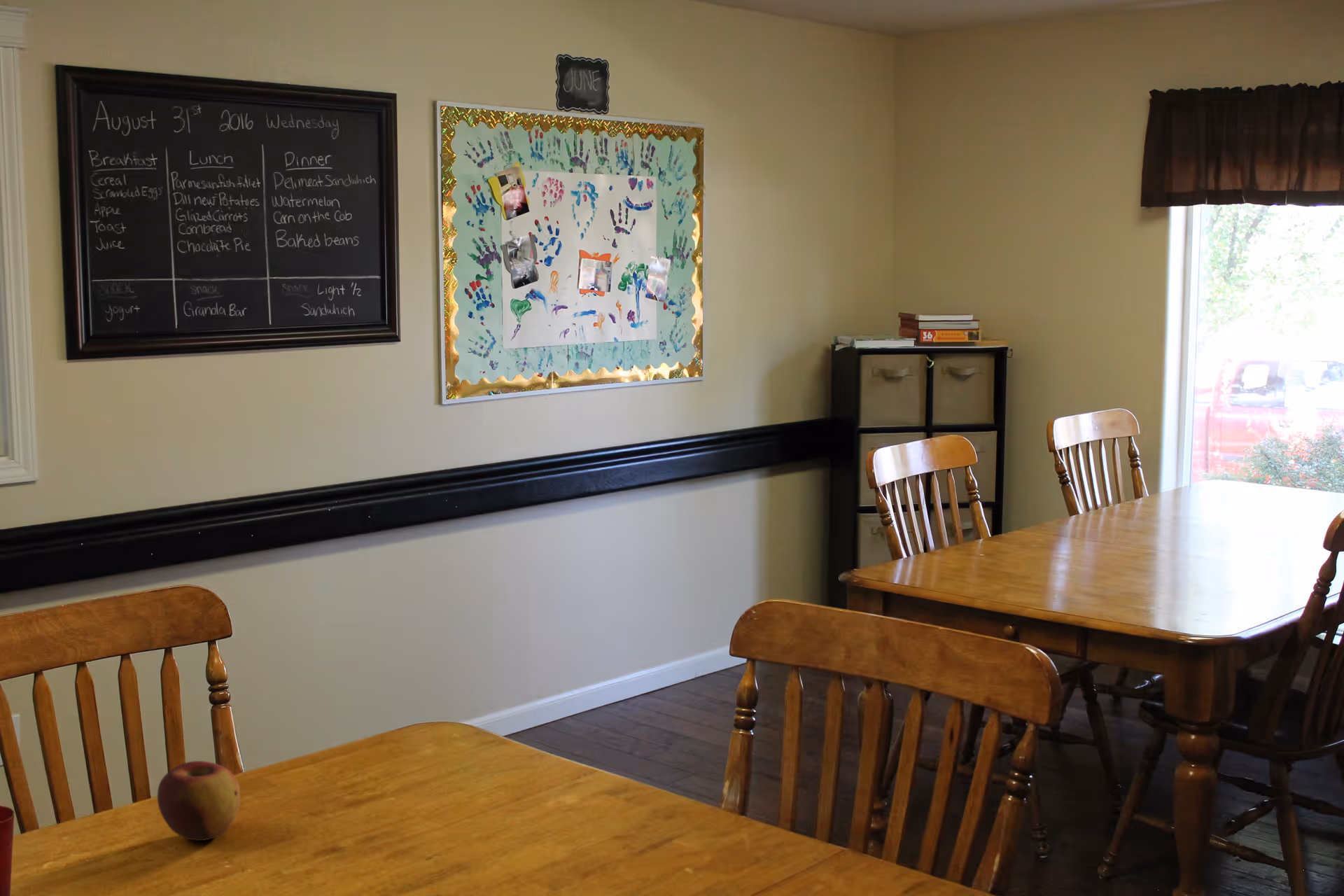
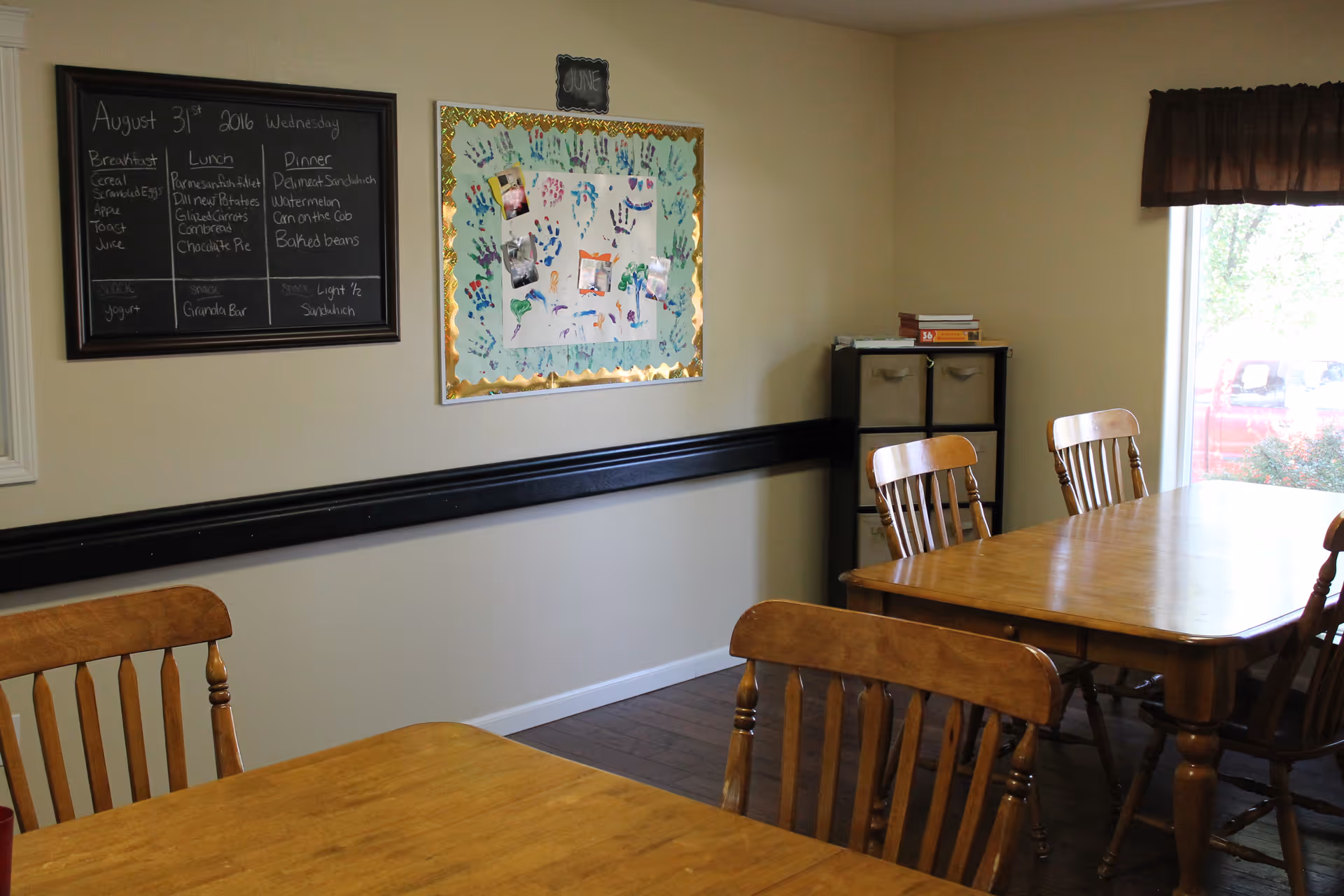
- apple [157,760,241,841]
